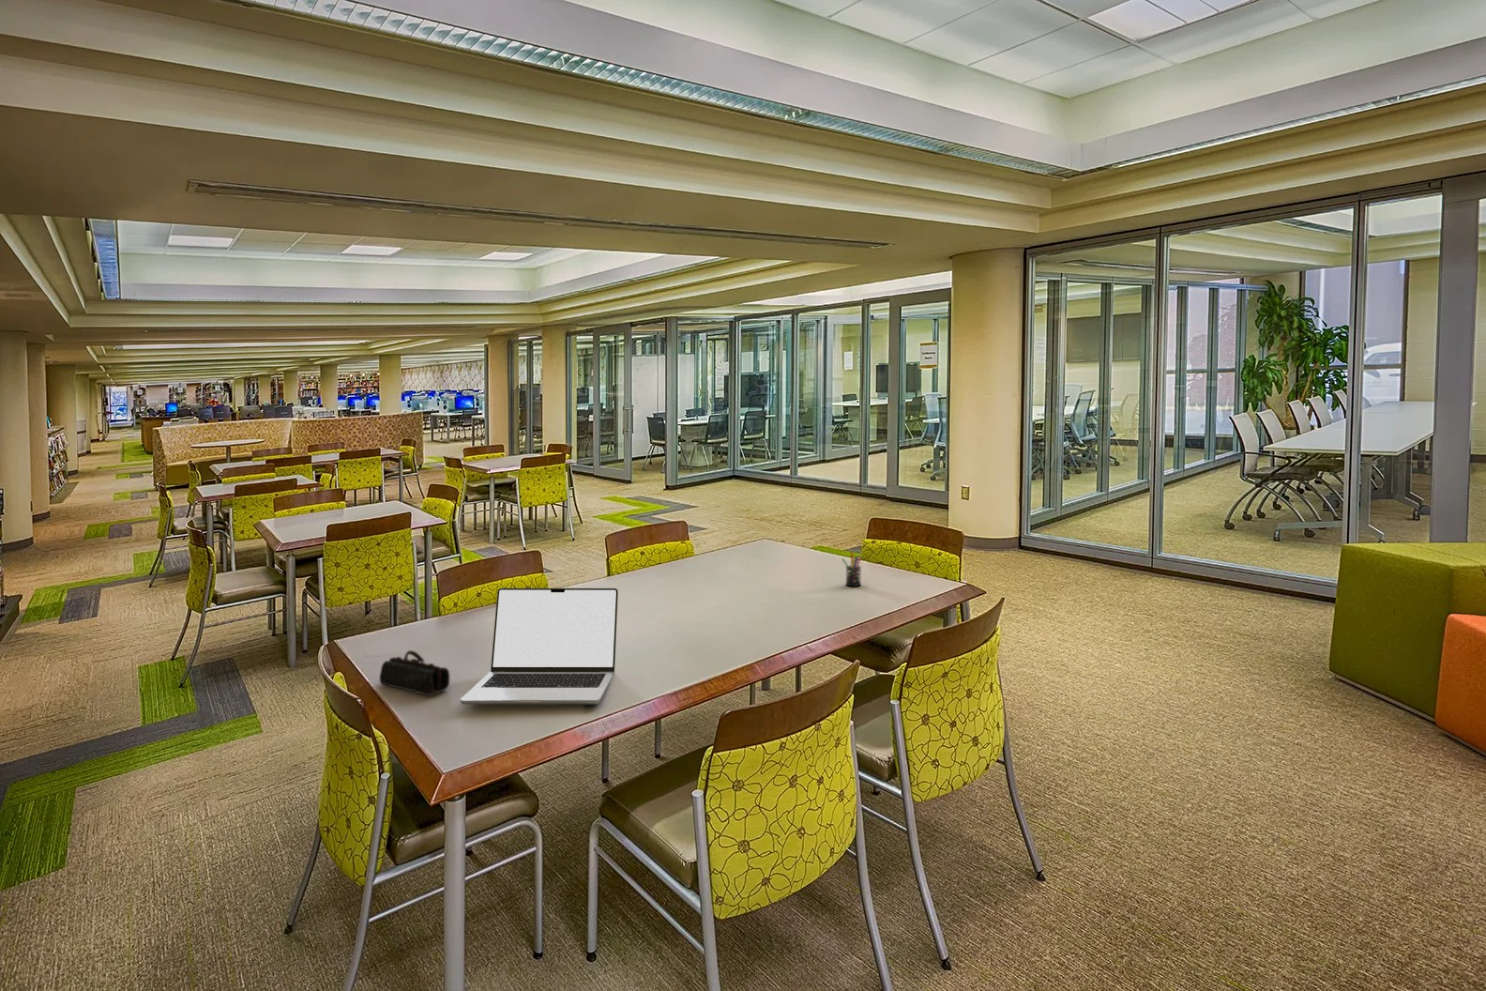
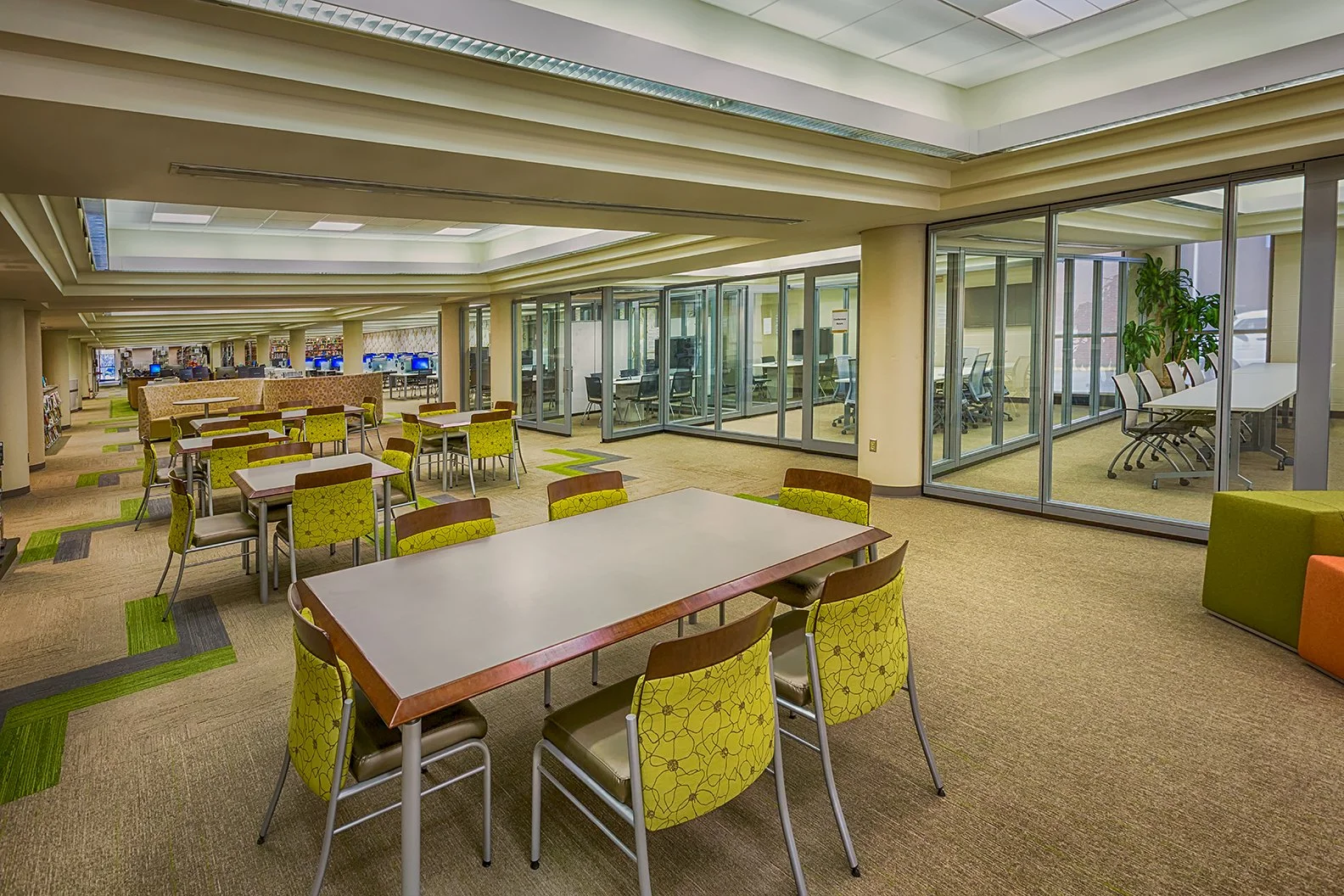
- pen holder [841,552,862,587]
- pencil case [379,649,450,697]
- laptop [460,587,619,705]
